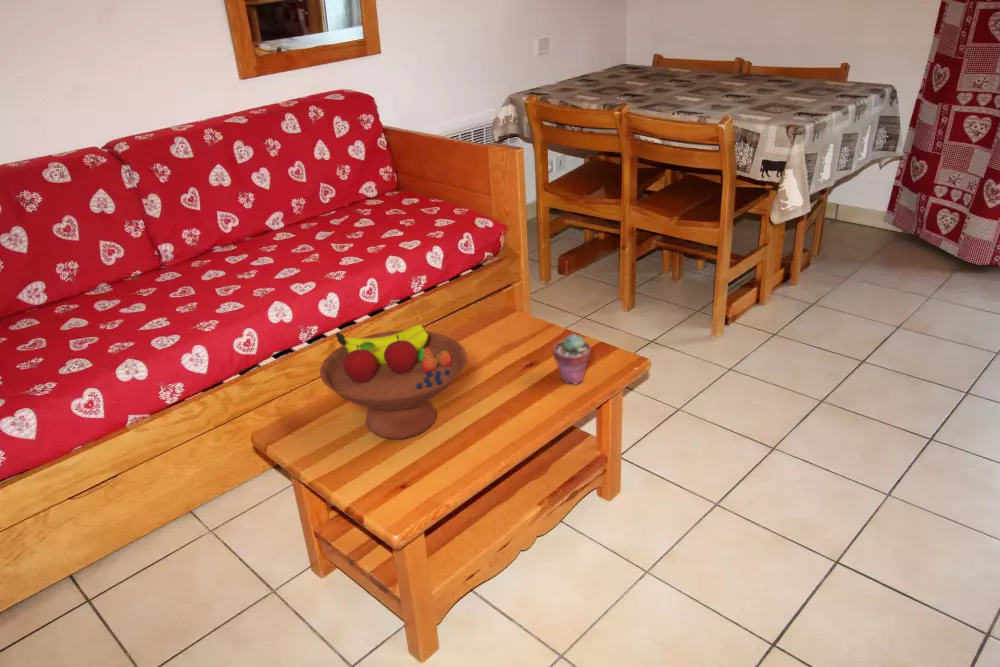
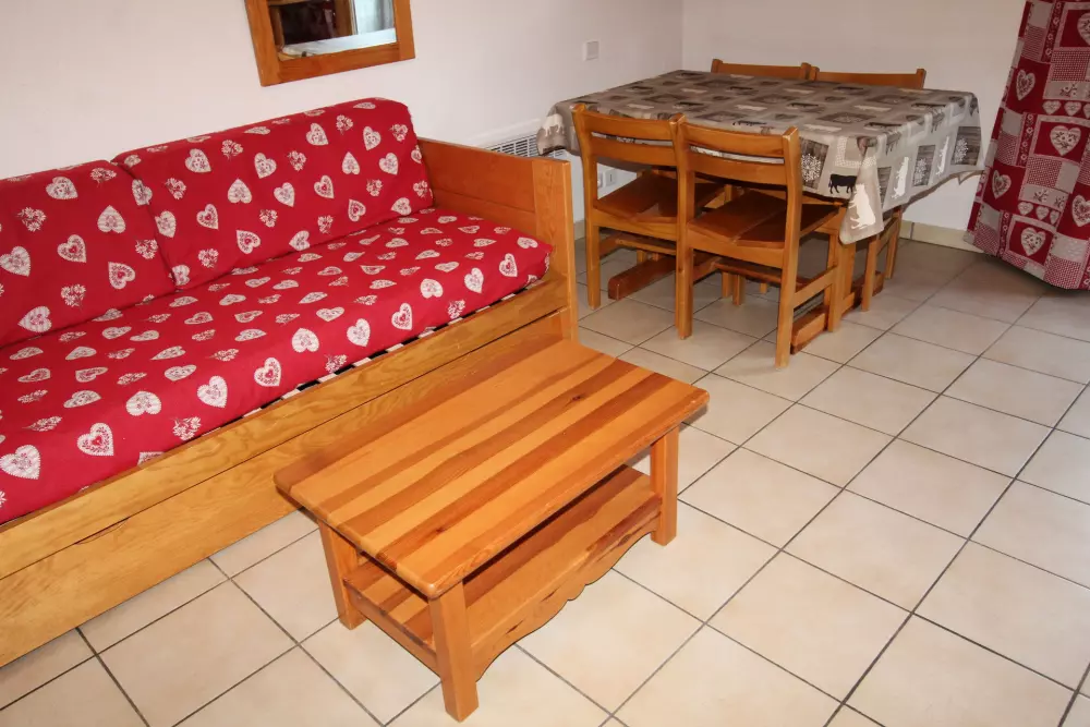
- potted succulent [552,333,592,385]
- fruit bowl [319,324,468,440]
